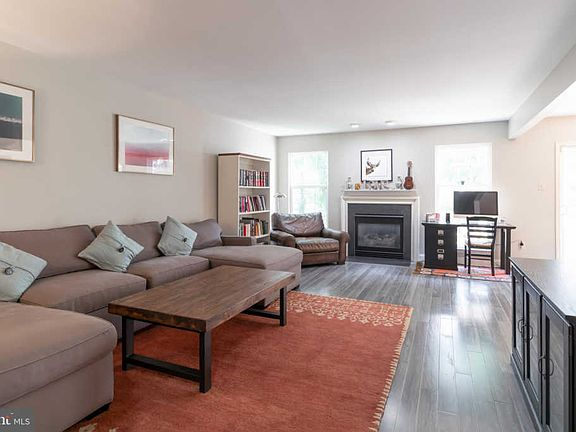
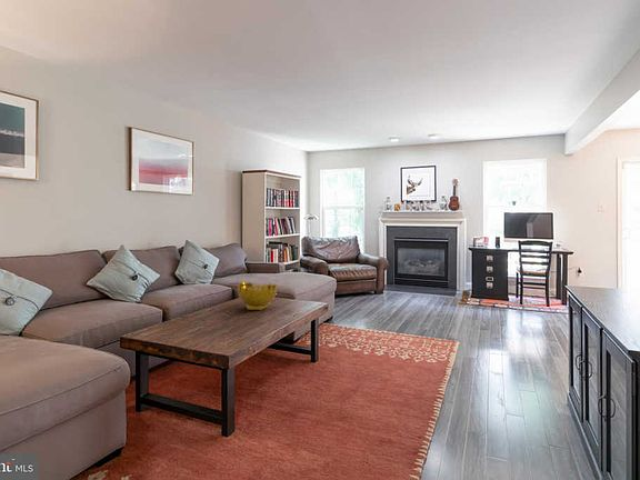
+ decorative bowl [237,281,278,311]
